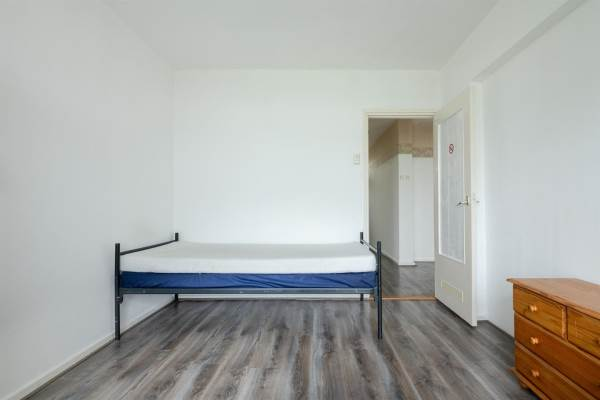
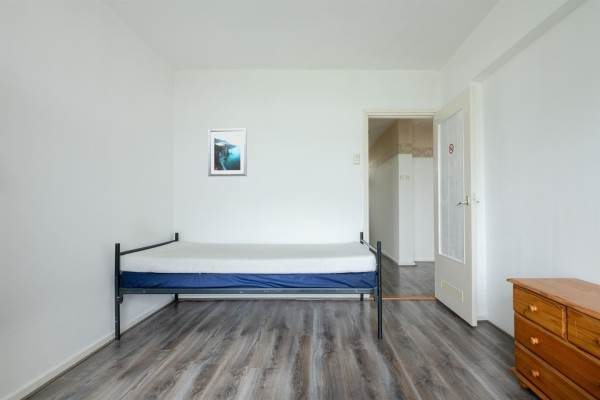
+ wall art [207,128,248,178]
